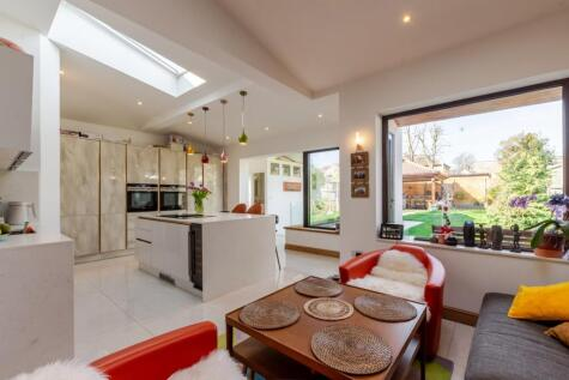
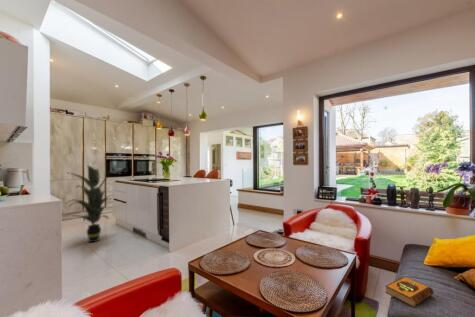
+ hardback book [384,276,435,308]
+ indoor plant [66,164,118,243]
